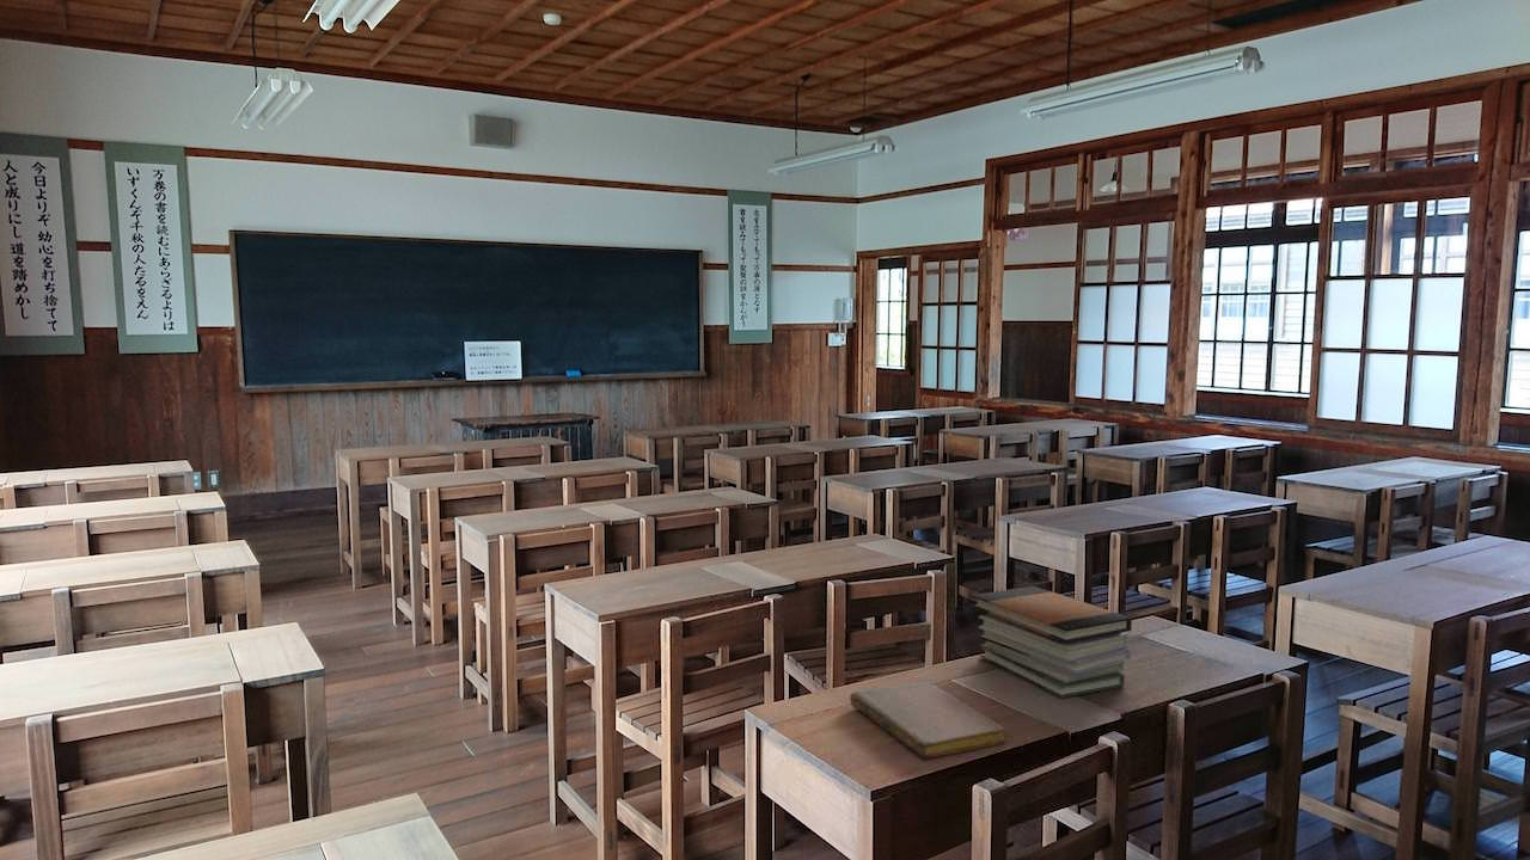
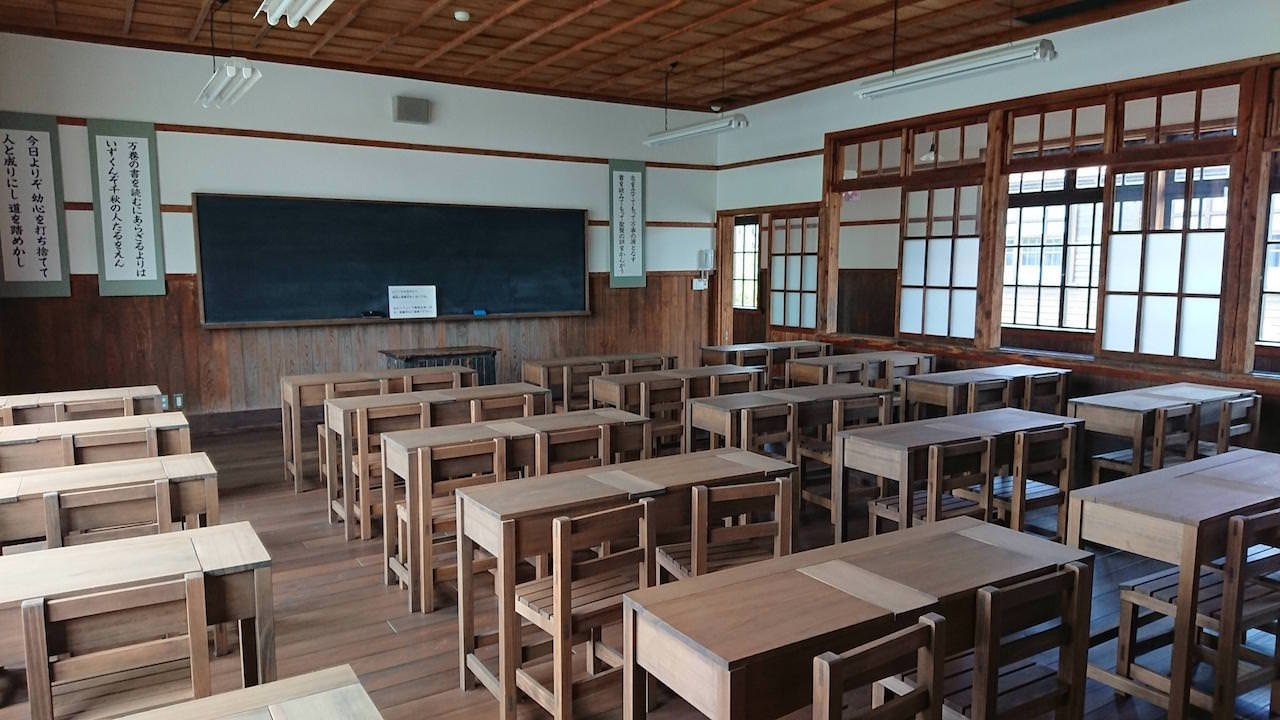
- notebook [849,681,1006,760]
- book stack [971,585,1133,699]
